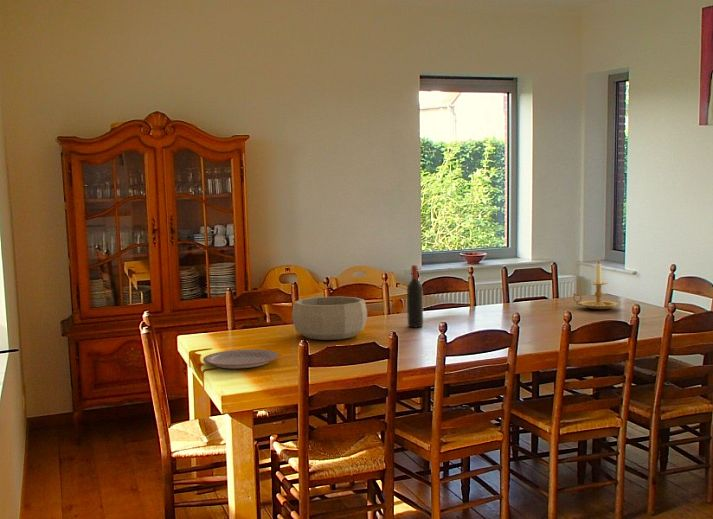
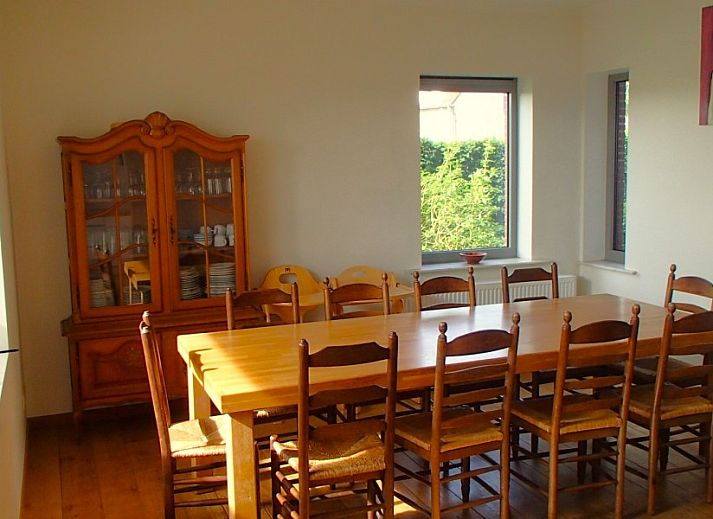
- wine bottle [406,264,424,328]
- candle holder [572,261,619,310]
- plate [202,348,280,369]
- decorative bowl [291,296,368,341]
